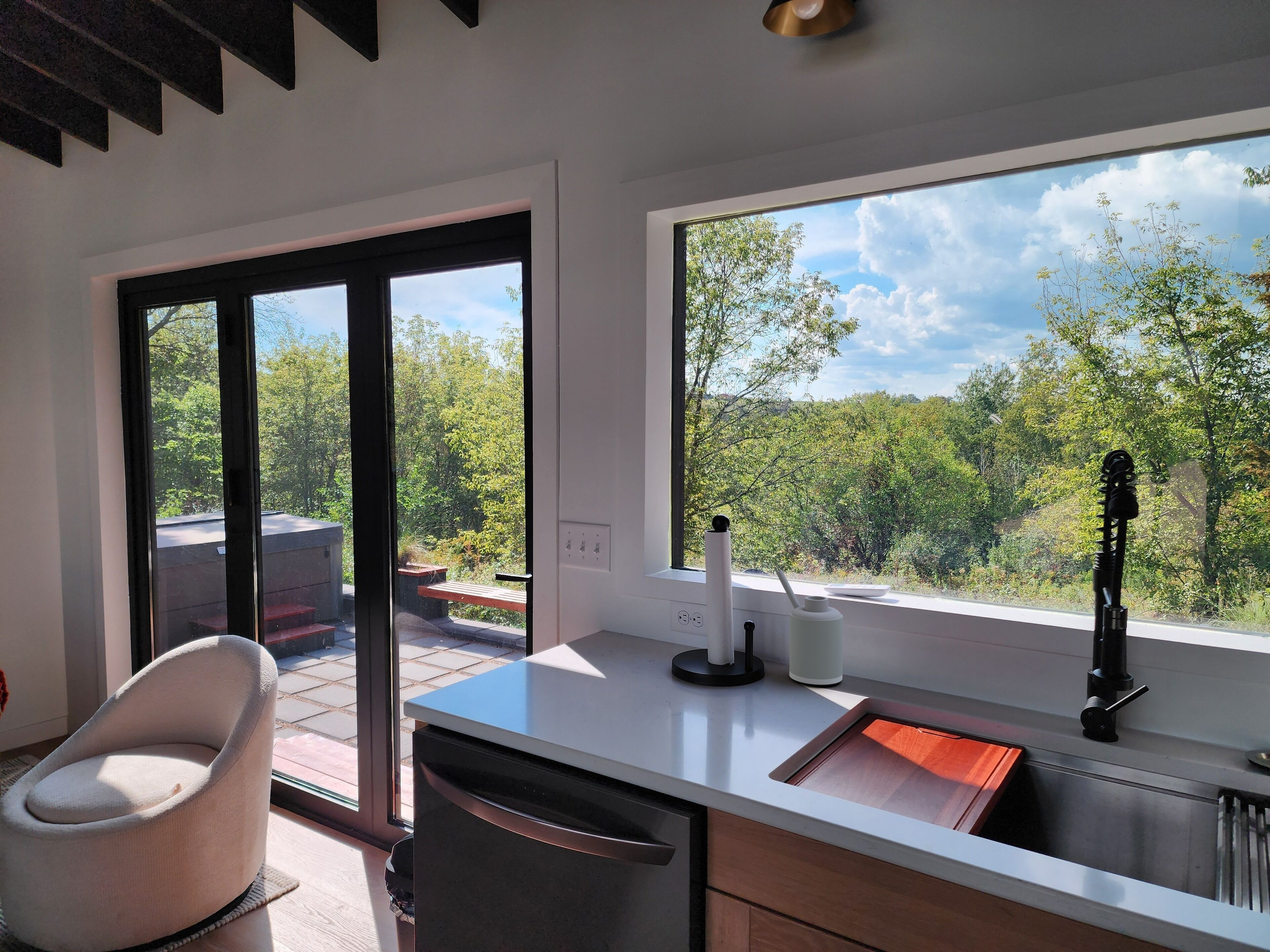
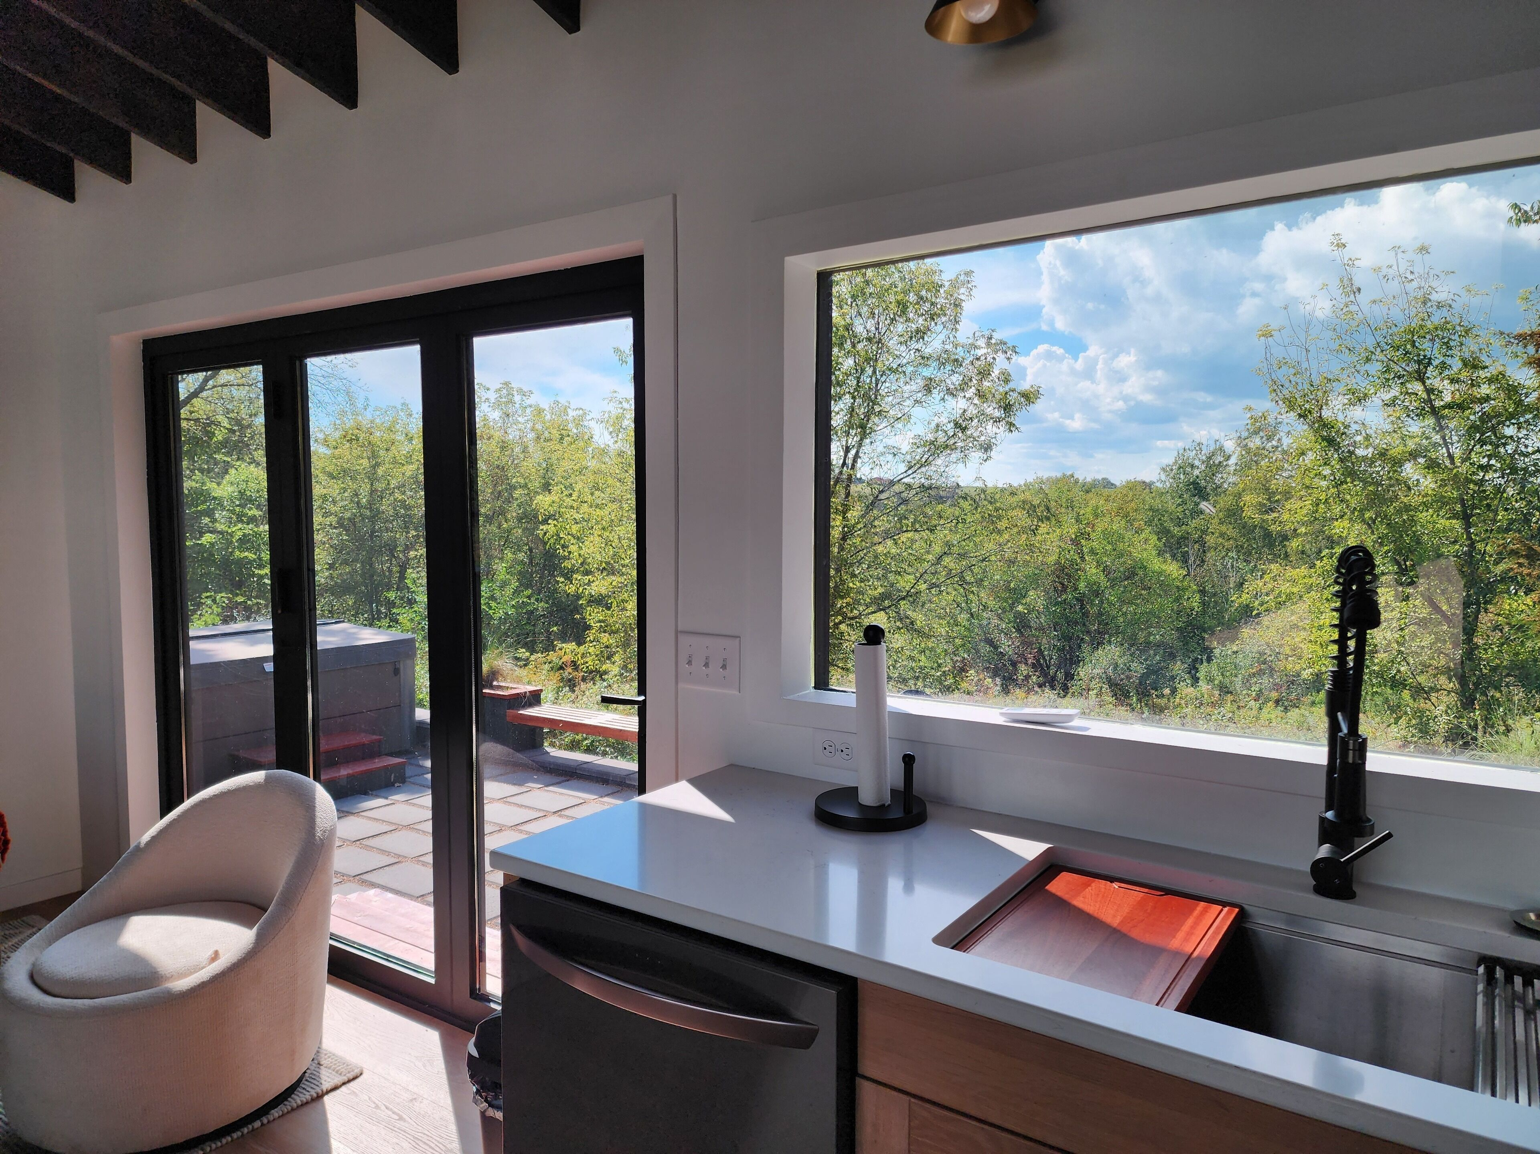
- soap dispenser [776,570,843,686]
